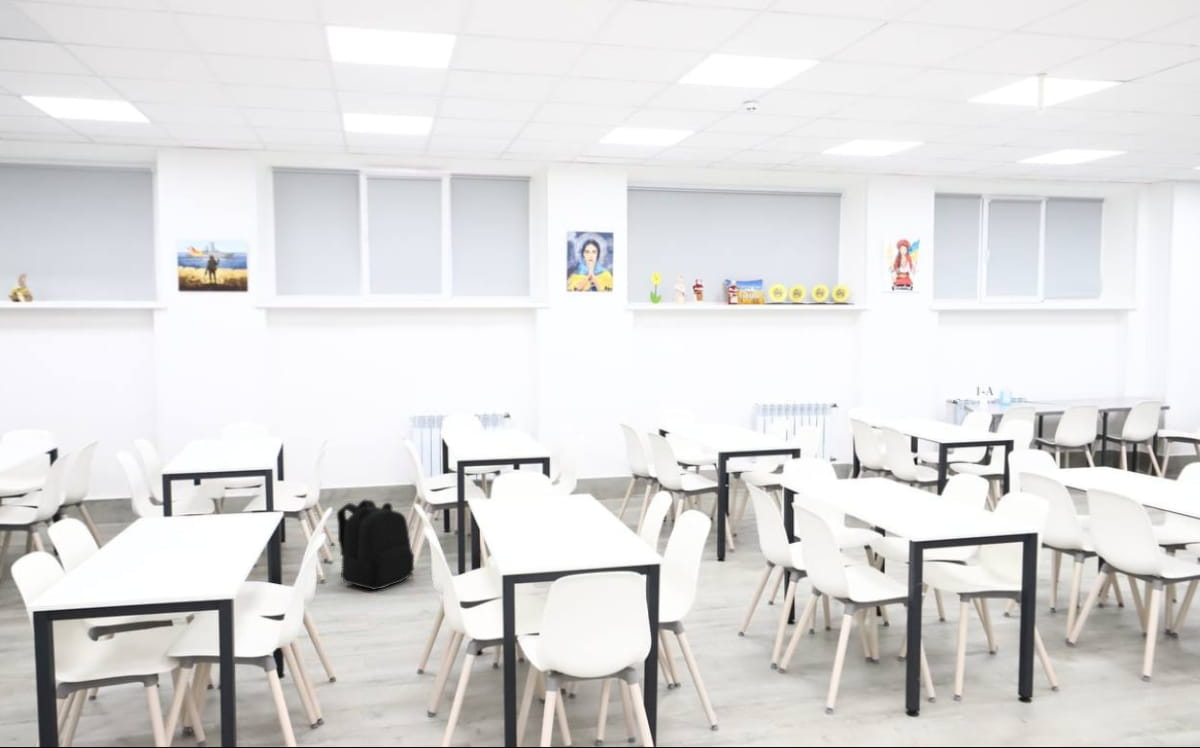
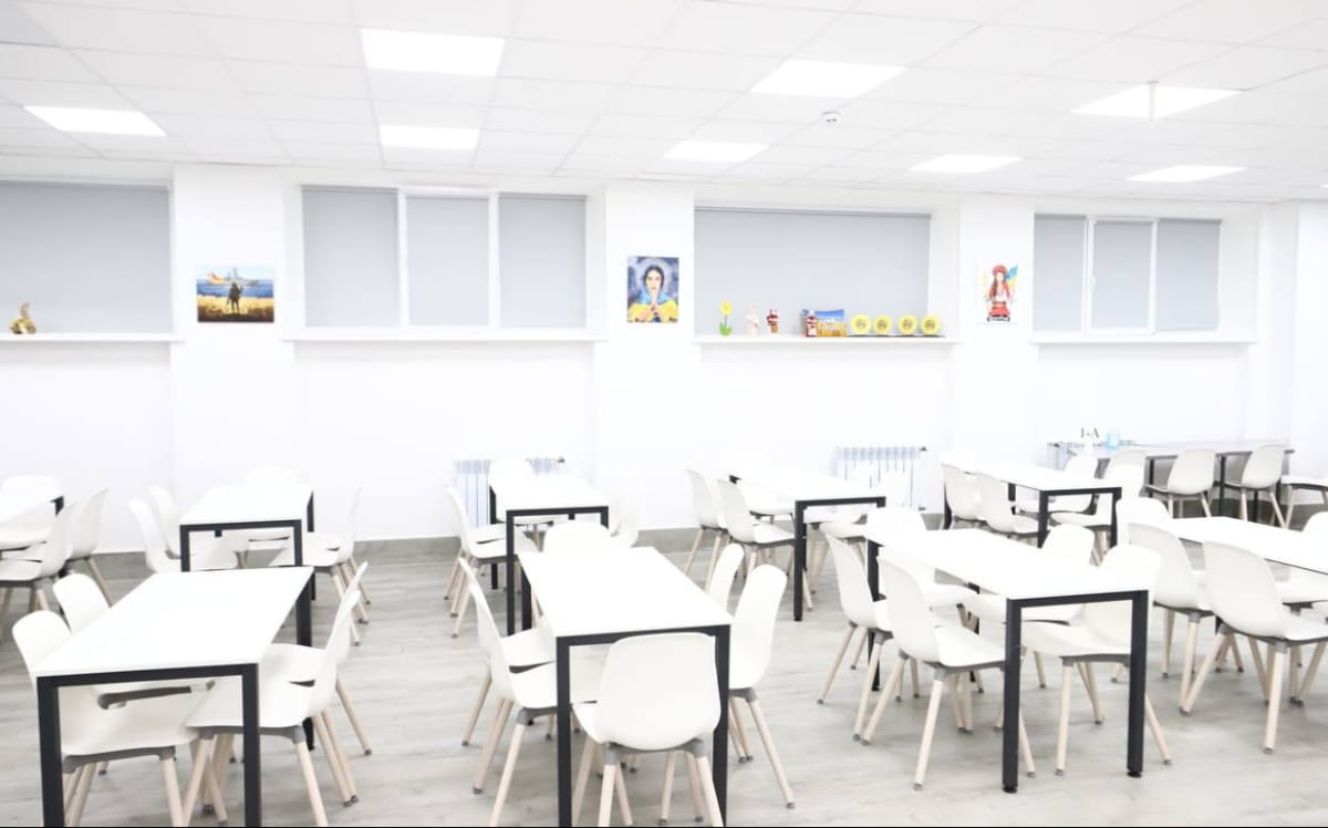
- backpack [336,499,415,591]
